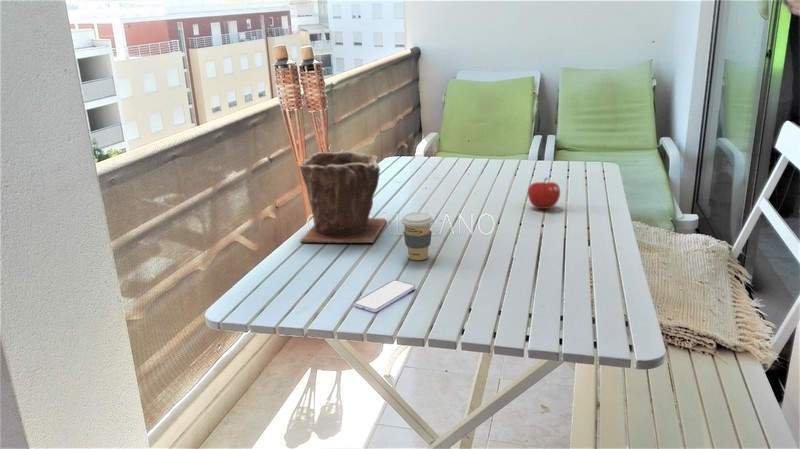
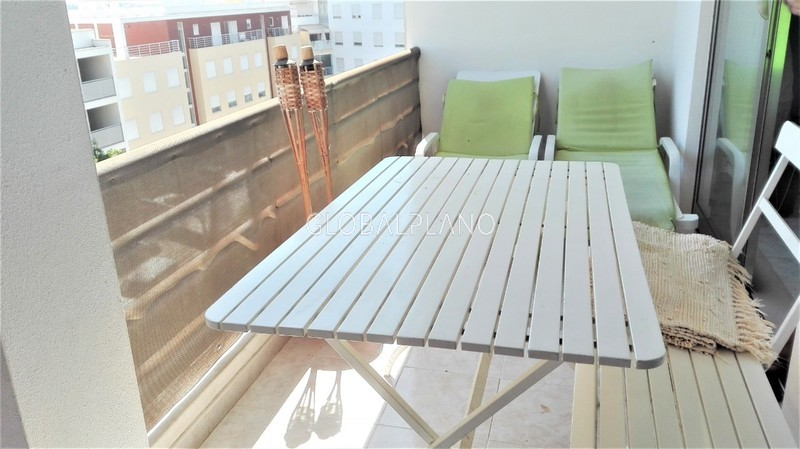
- plant pot [298,149,388,244]
- coffee cup [400,212,434,261]
- smartphone [353,279,416,313]
- fruit [527,177,561,210]
